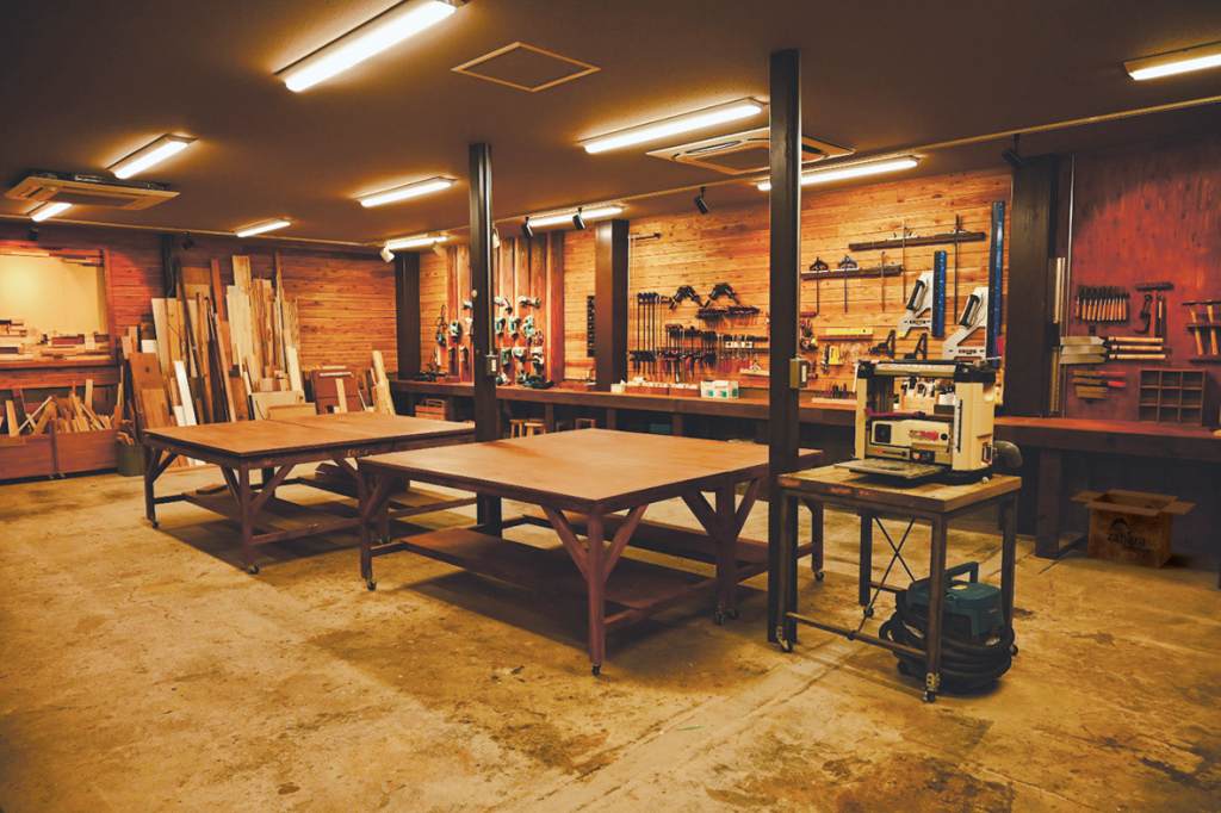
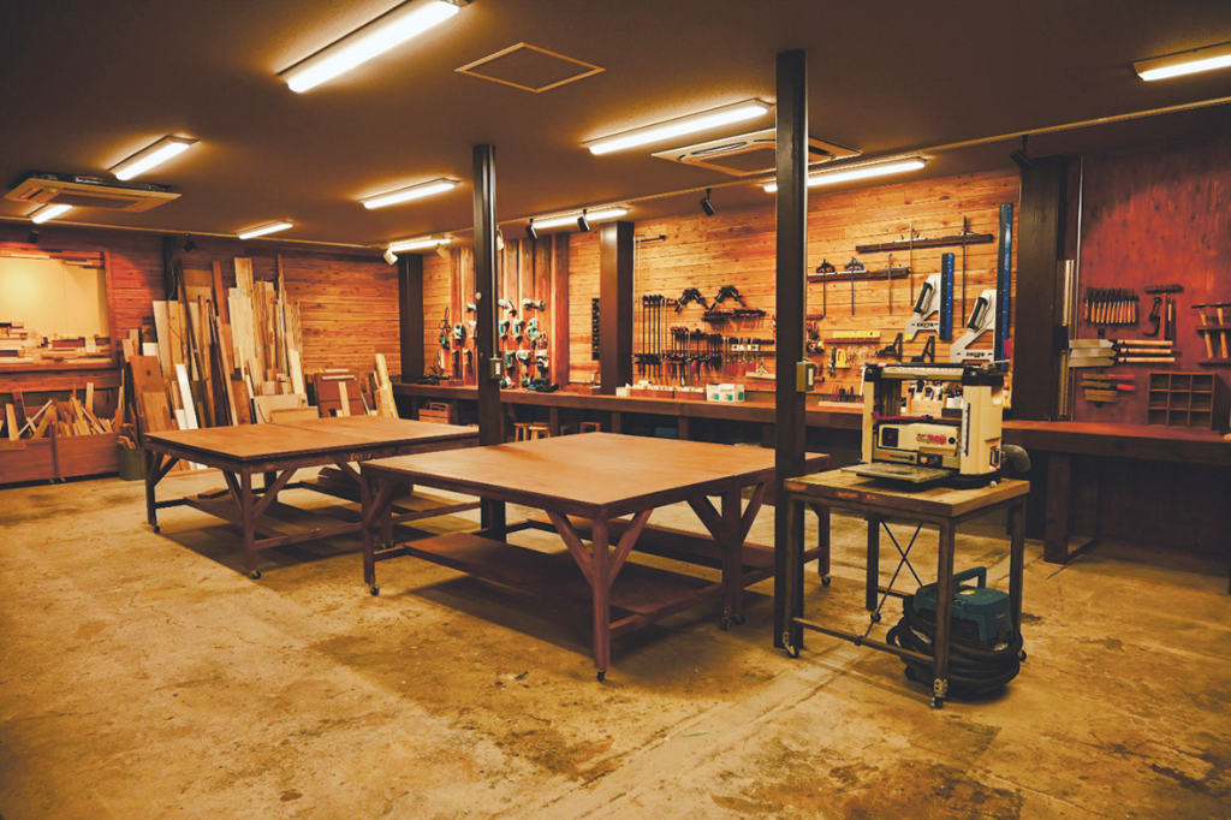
- cardboard box [1070,488,1197,570]
